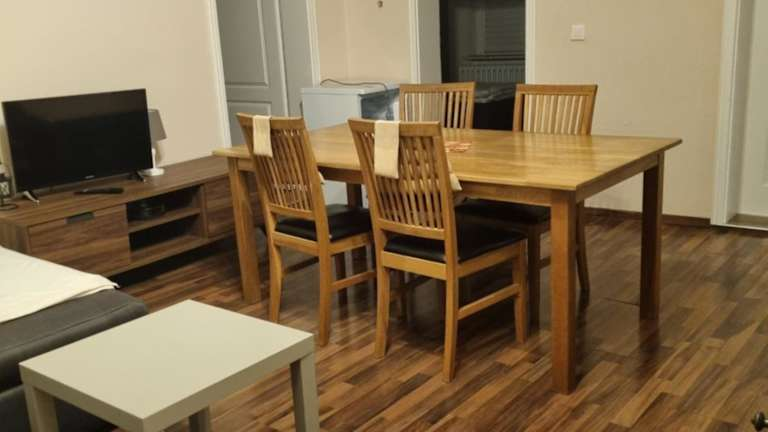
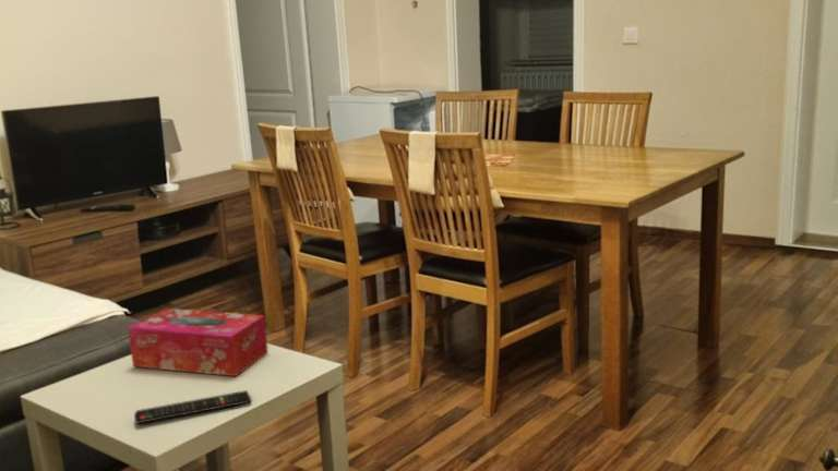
+ remote control [133,389,252,425]
+ tissue box [127,307,270,377]
